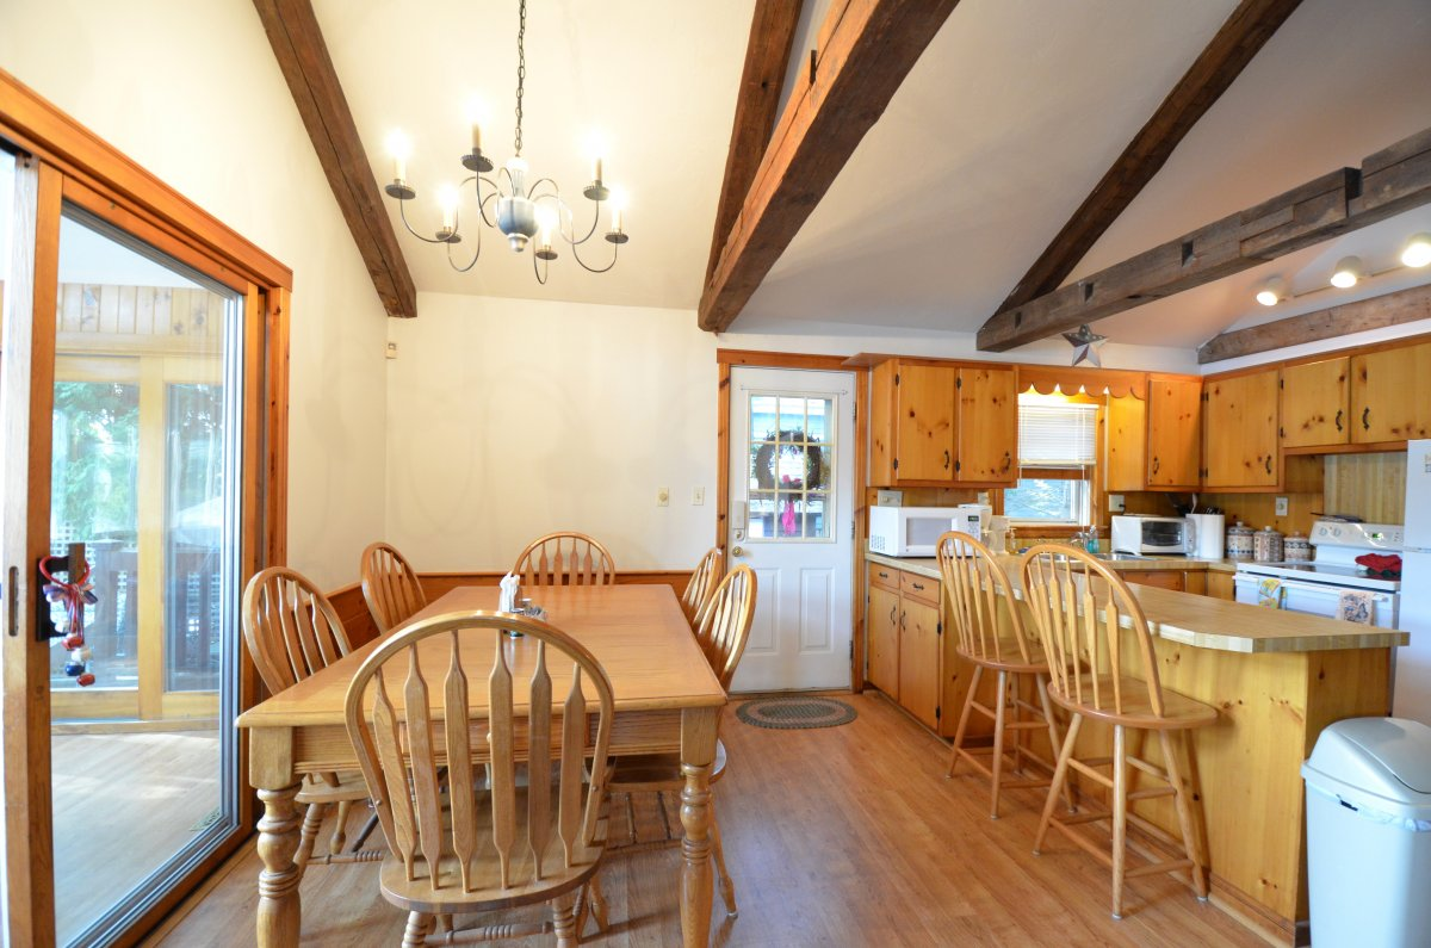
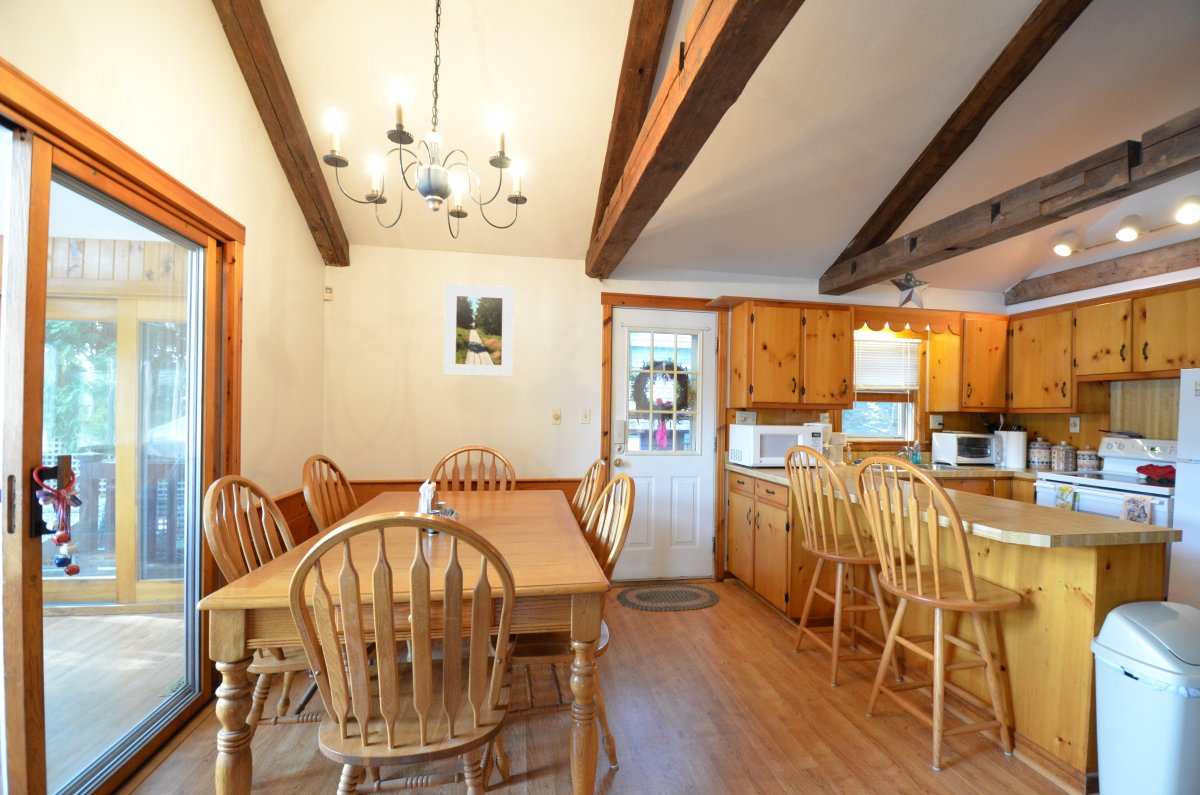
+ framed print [443,283,515,377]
